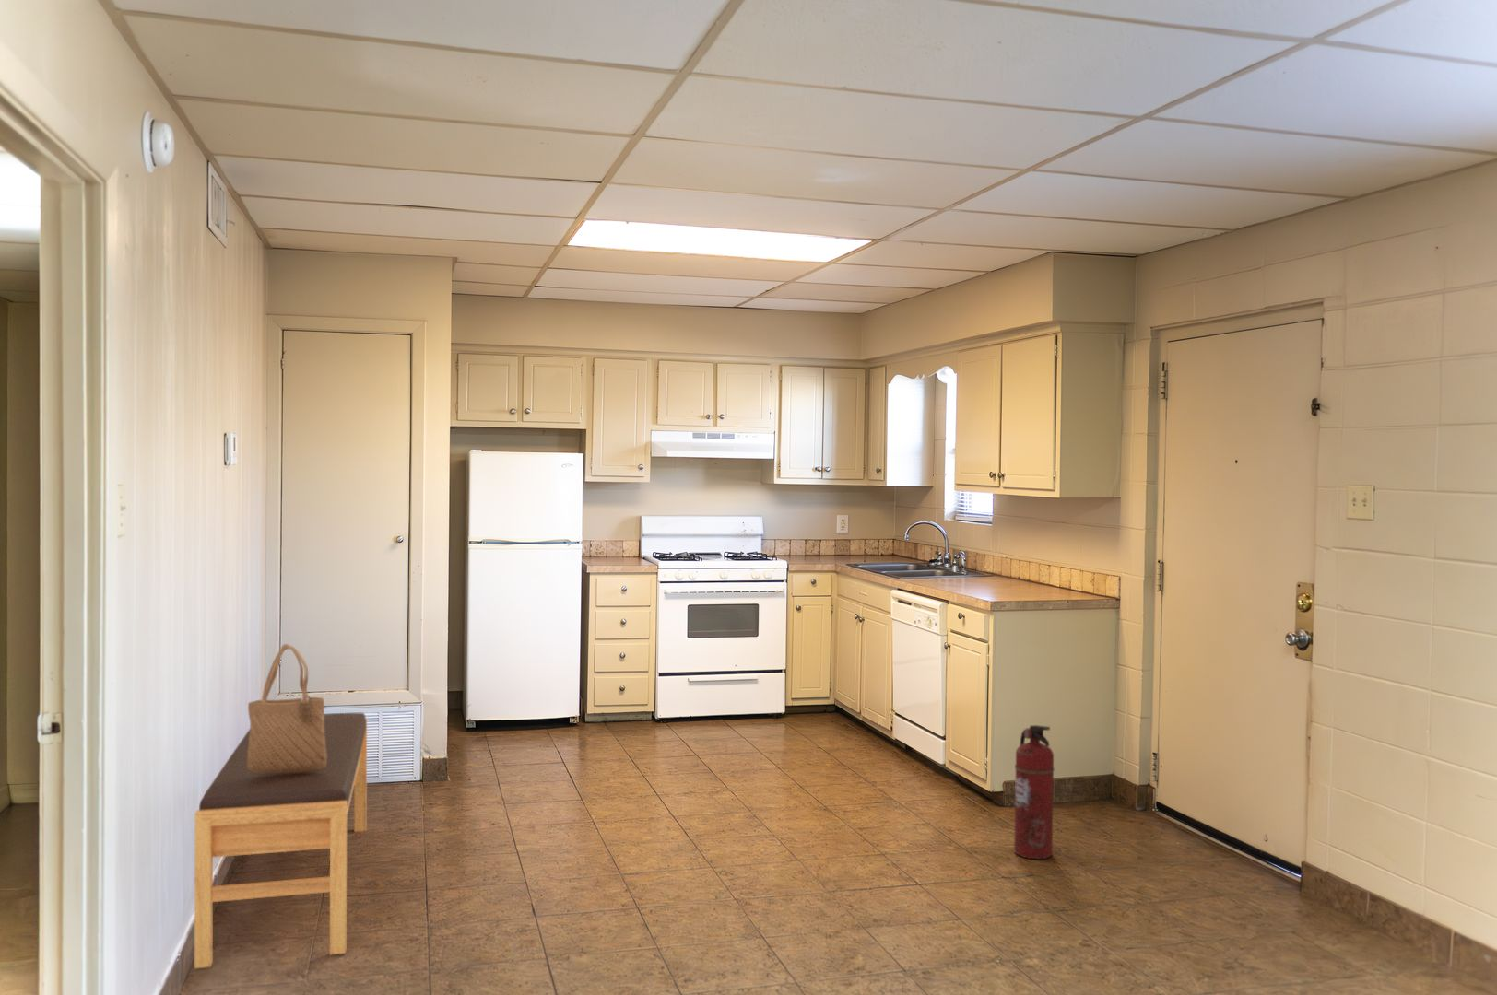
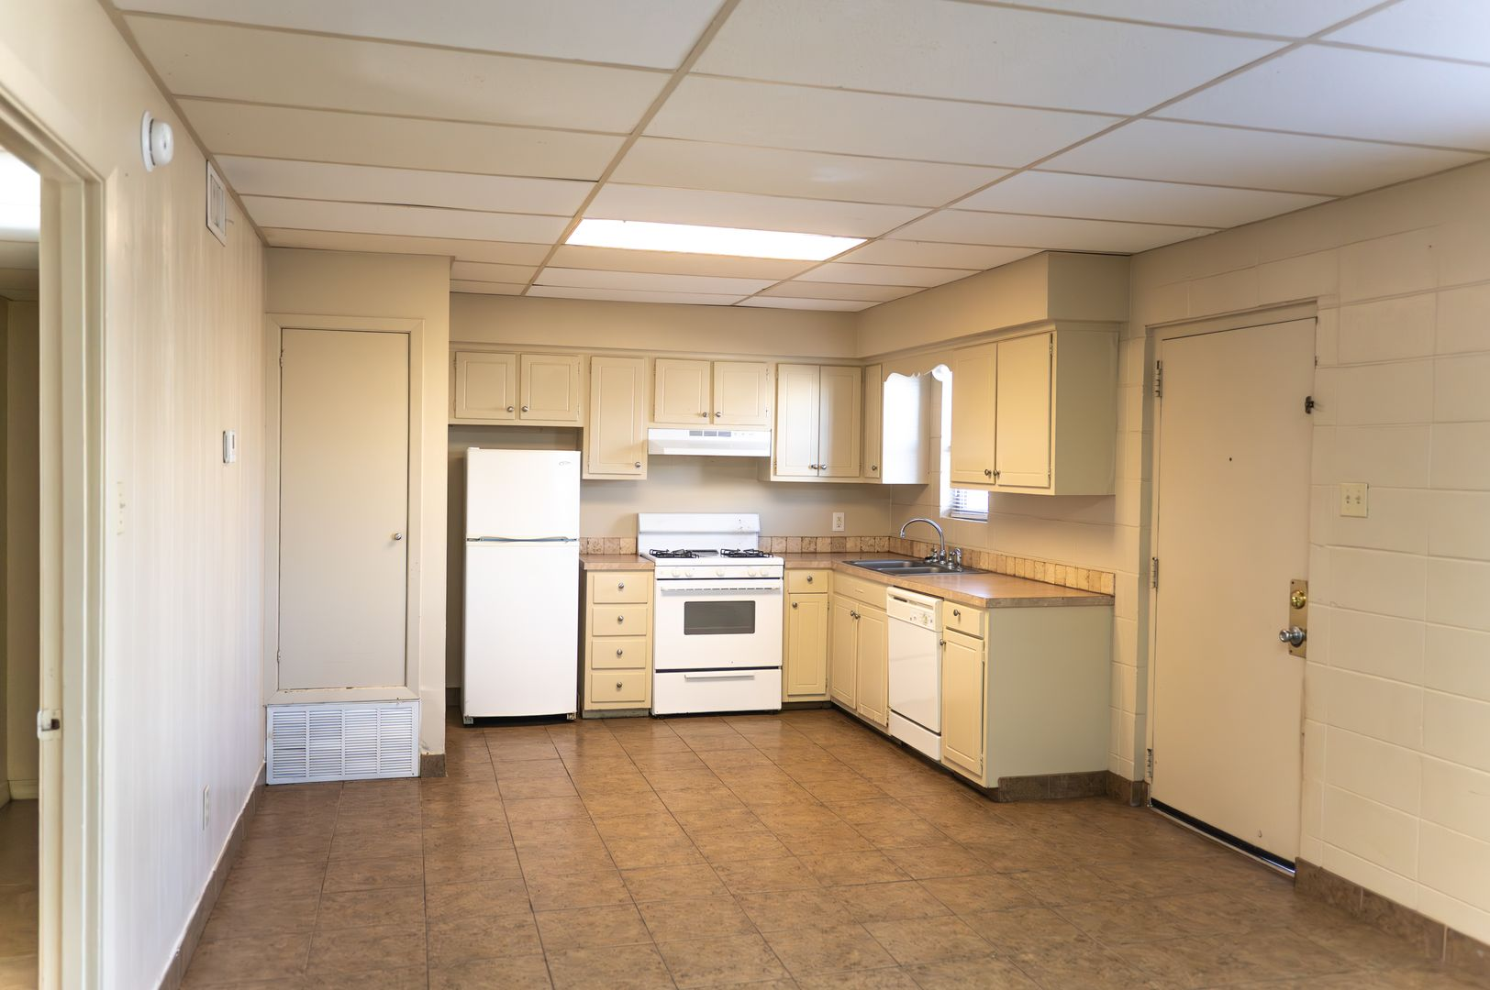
- tote bag [247,643,328,775]
- bench [193,712,368,969]
- fire extinguisher [1013,724,1055,861]
